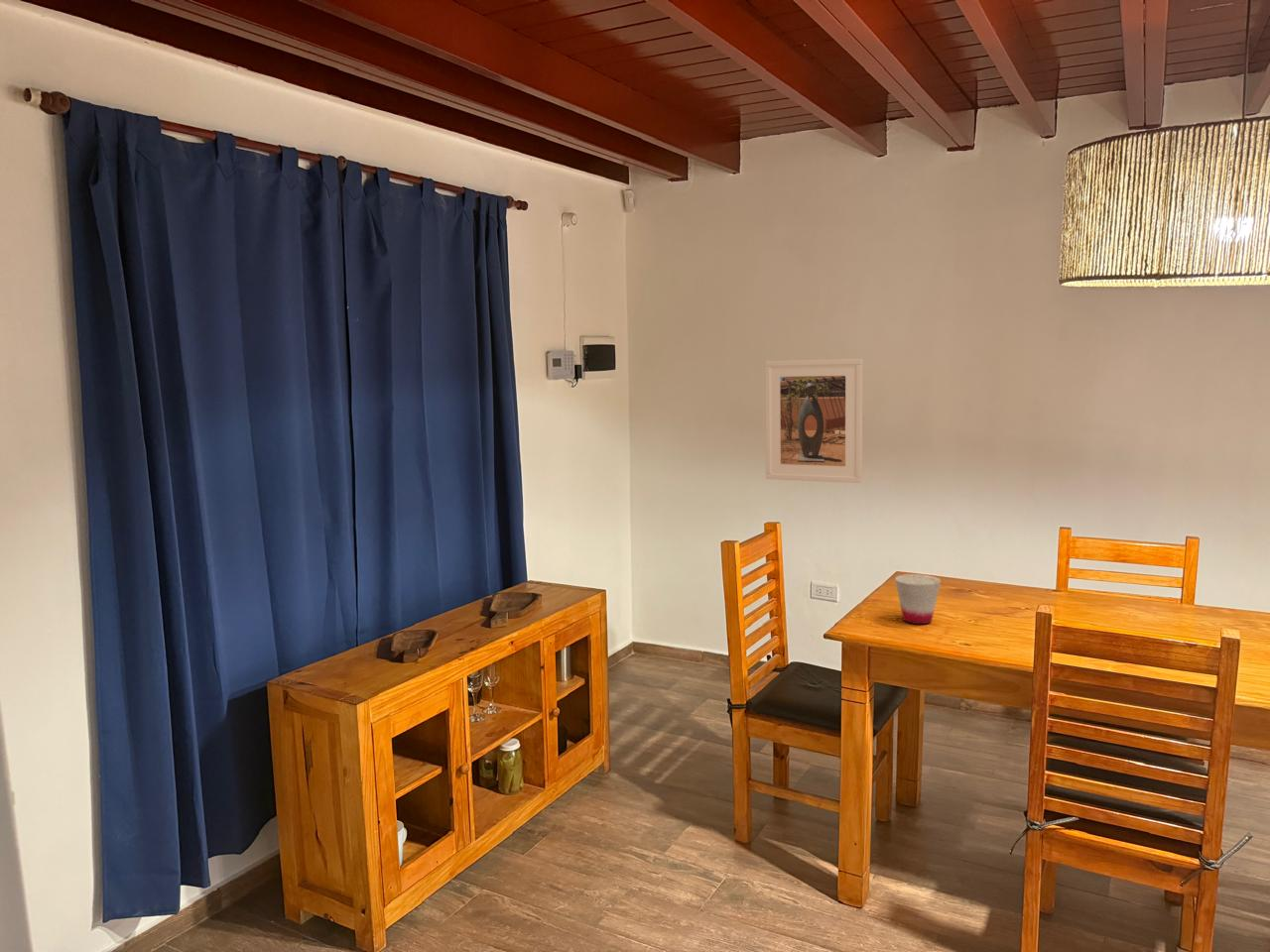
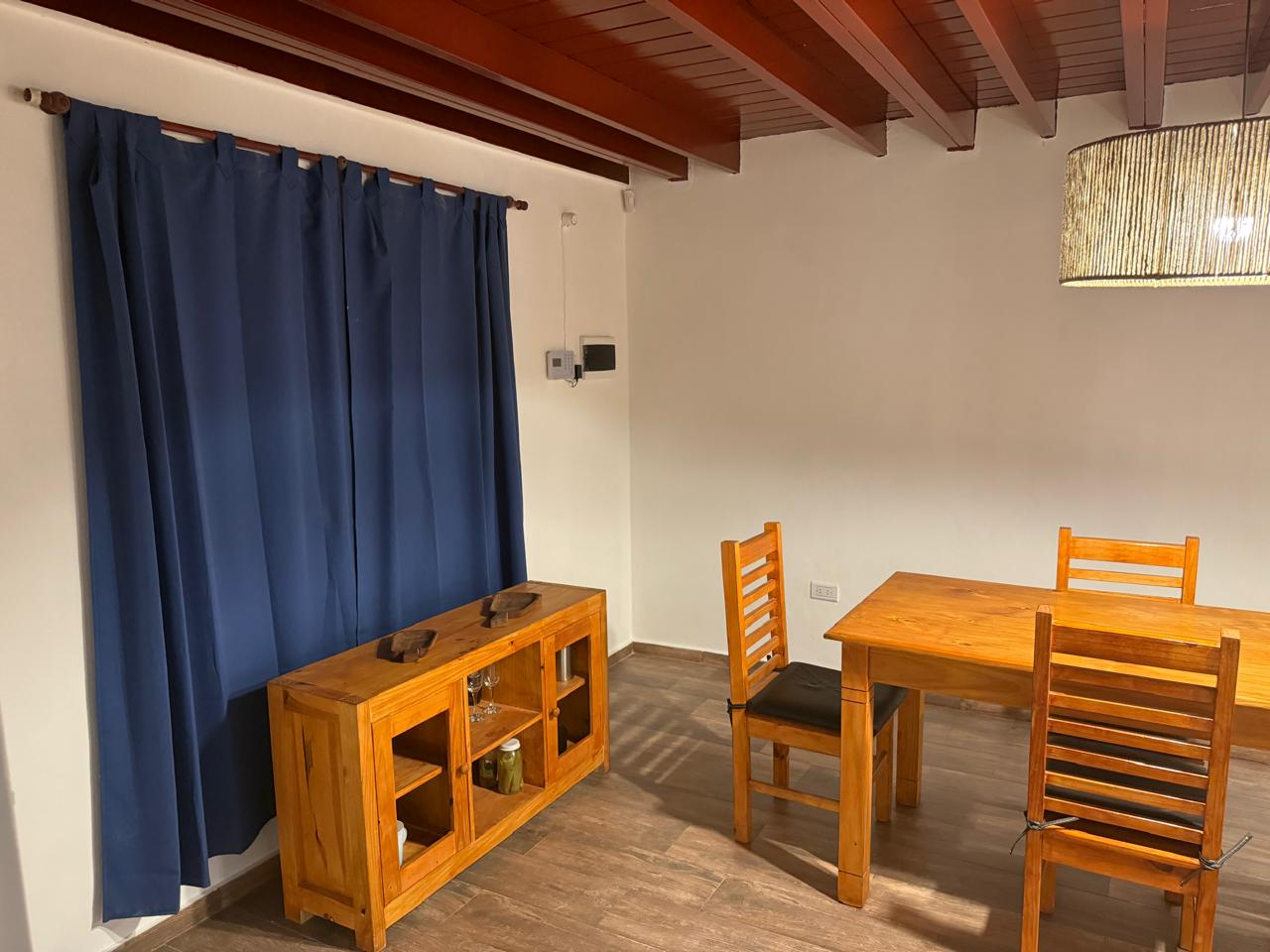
- cup [894,573,942,625]
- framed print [764,358,864,484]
